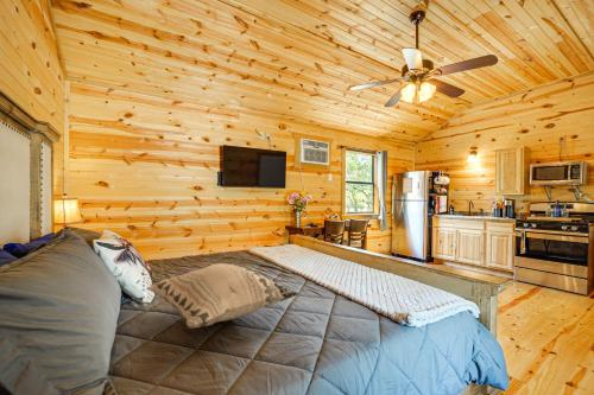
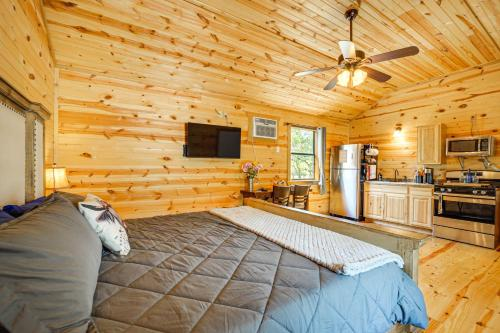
- decorative pillow [145,262,299,329]
